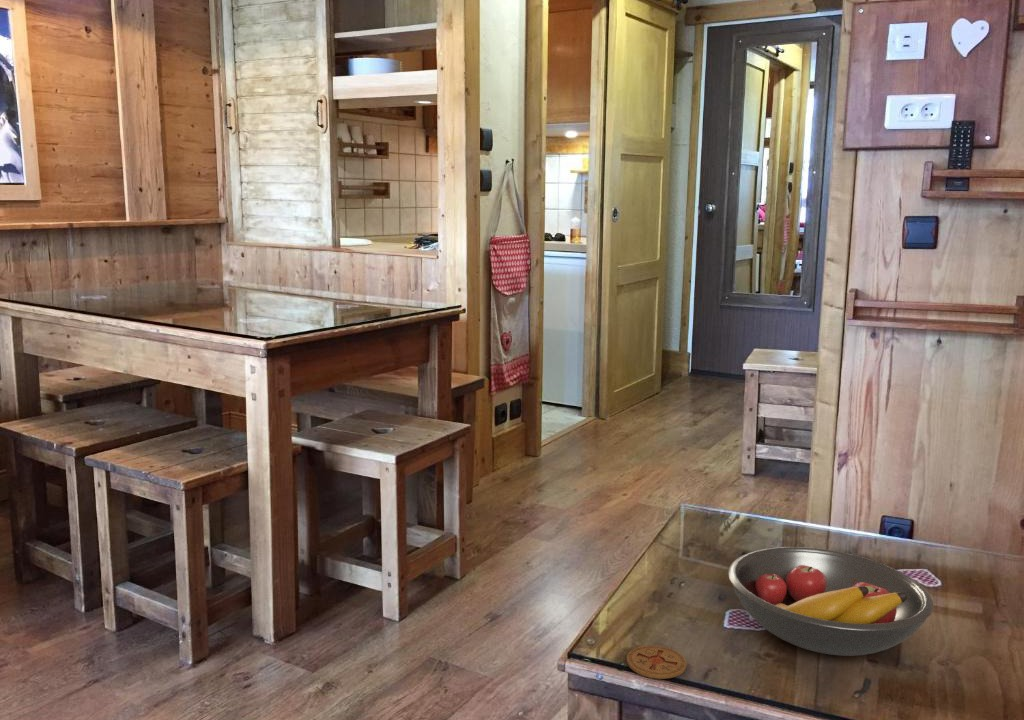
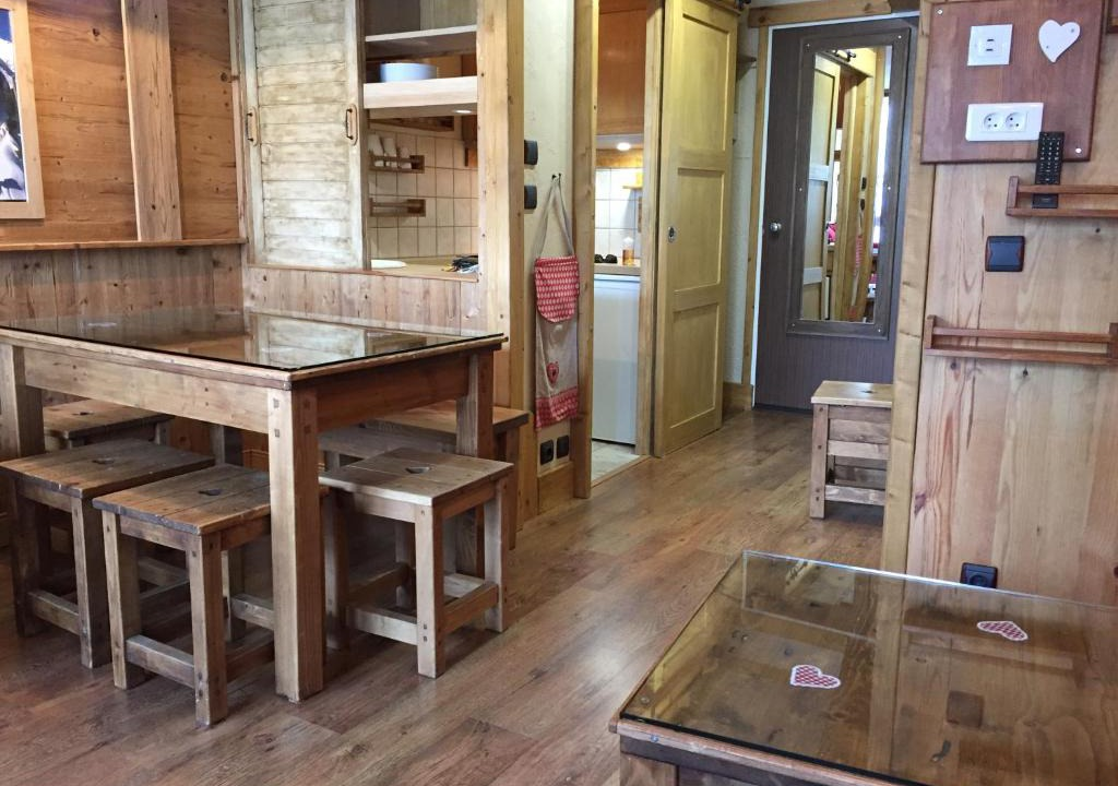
- coaster [626,644,688,680]
- fruit bowl [727,546,934,657]
